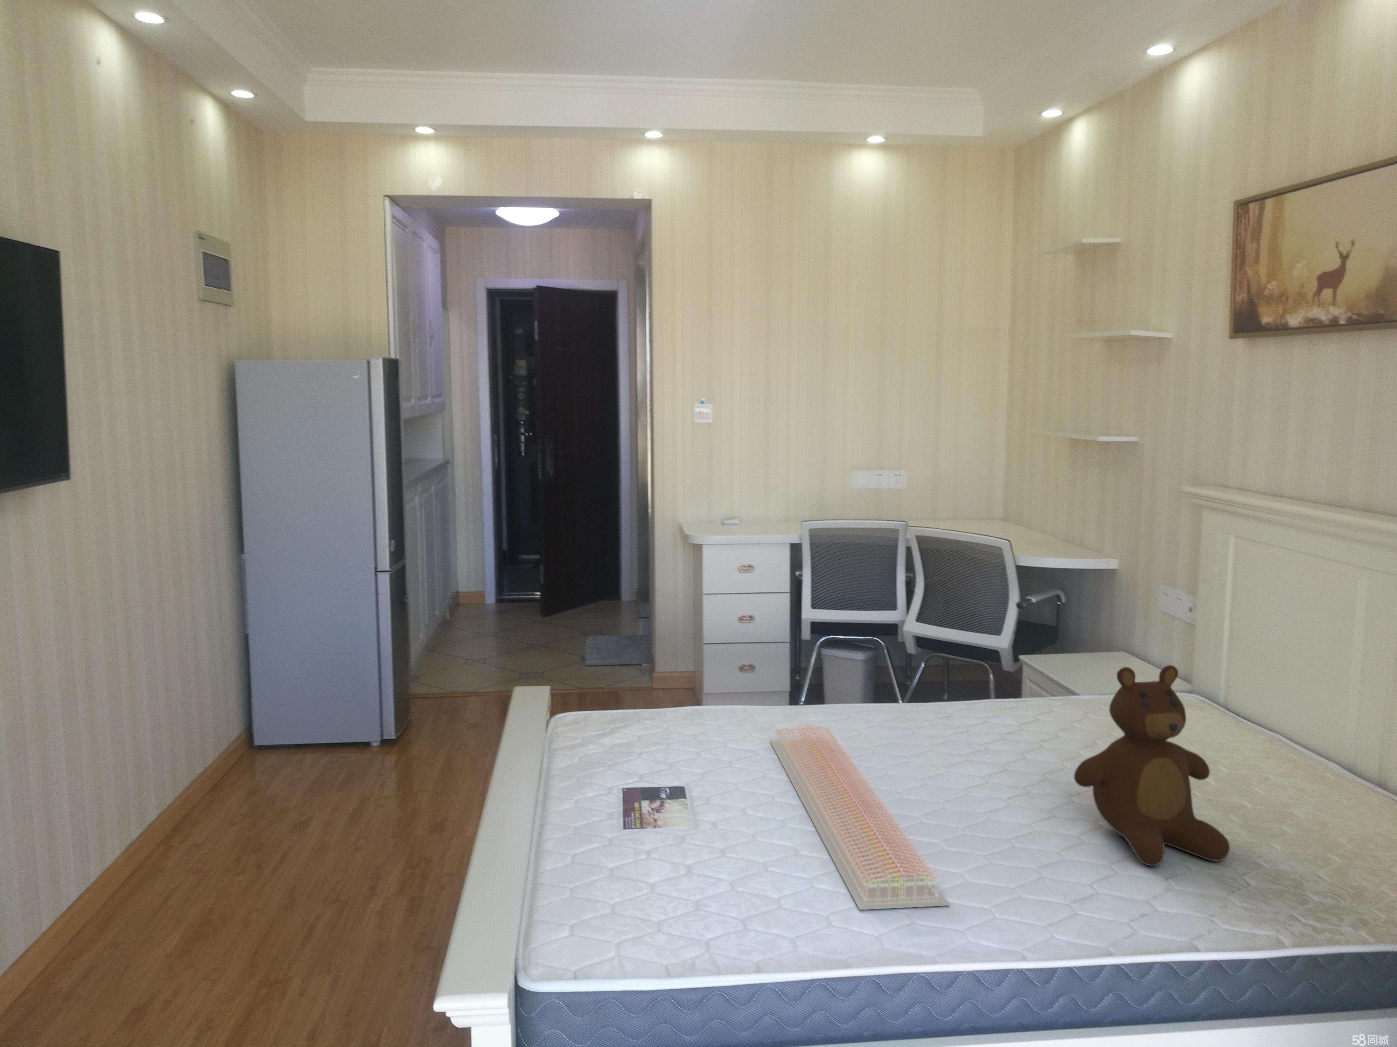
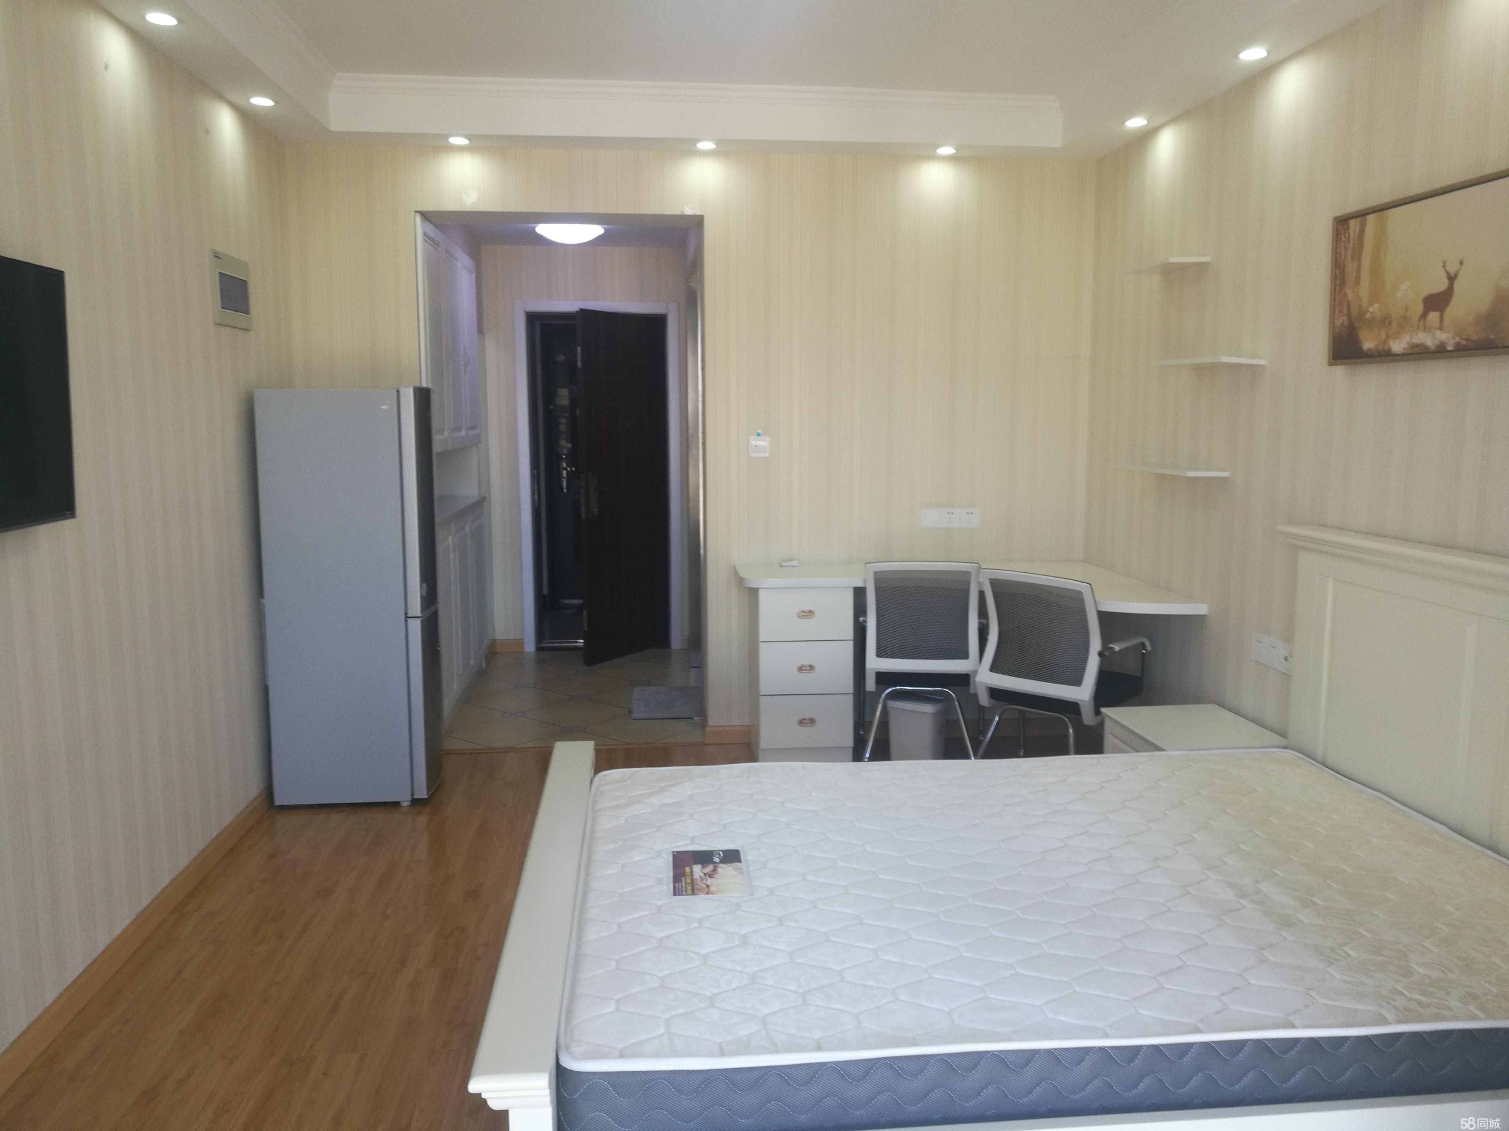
- tray [770,719,950,911]
- teddy bear [1074,665,1230,867]
